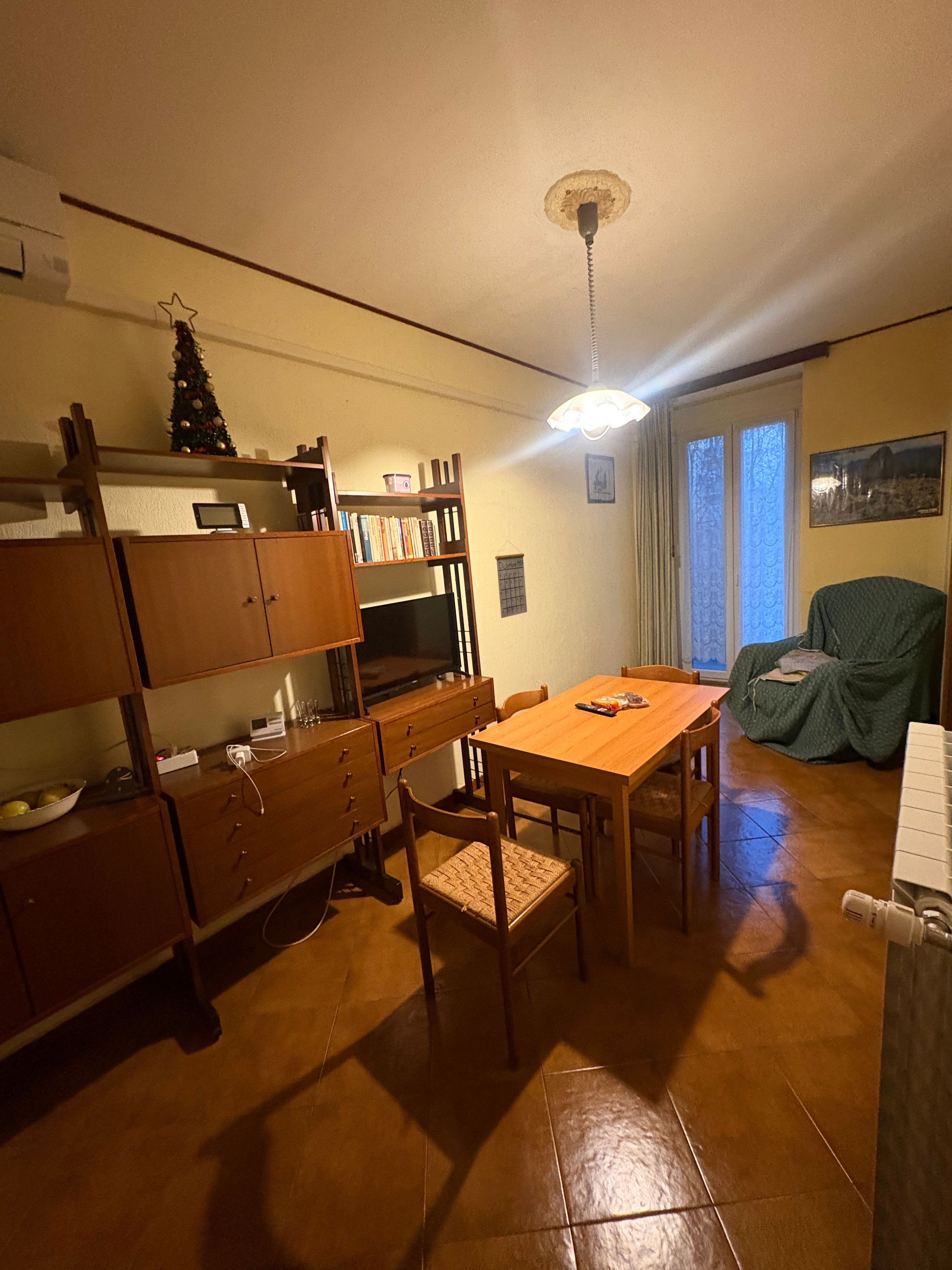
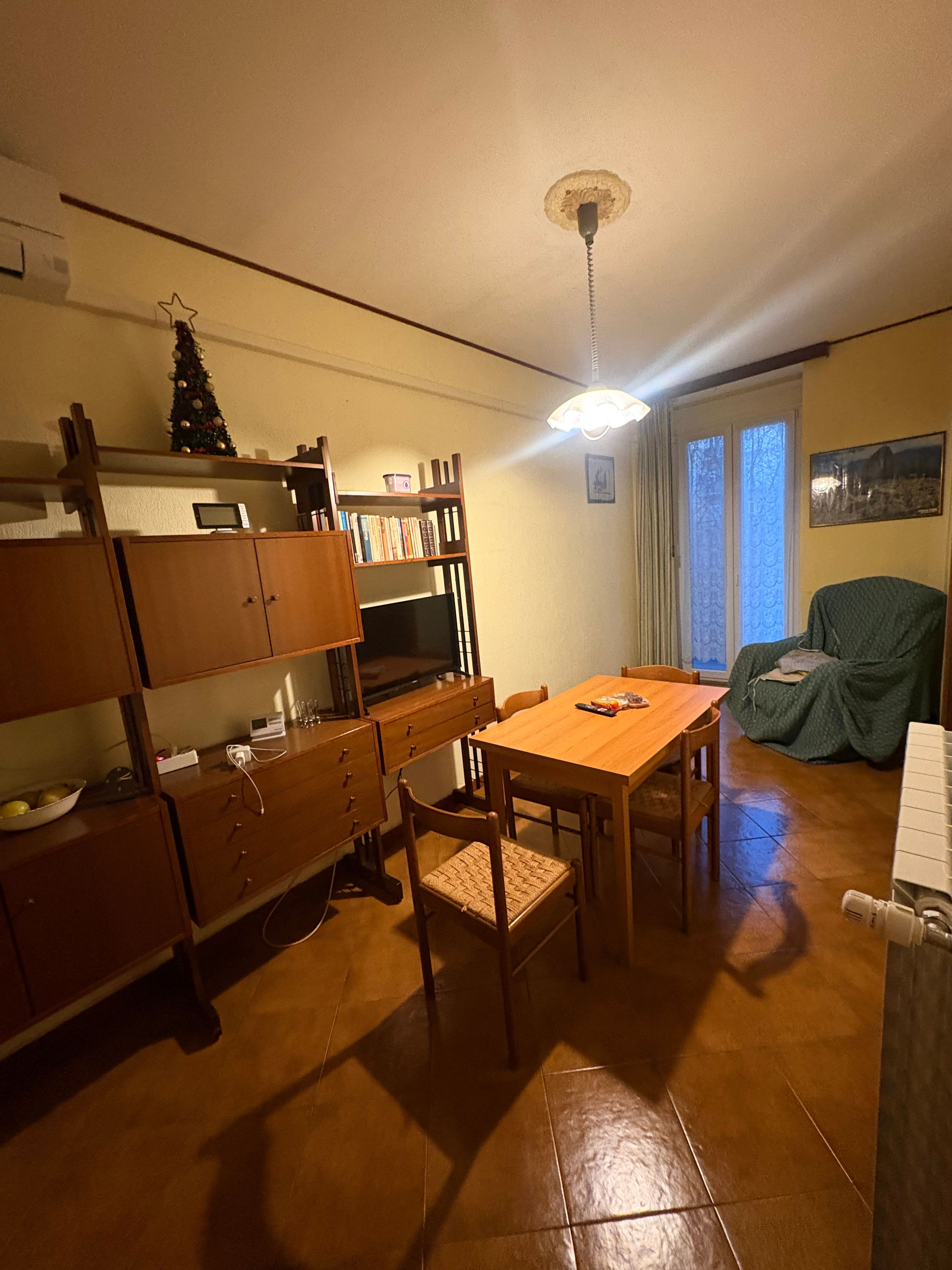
- calendar [495,540,527,618]
